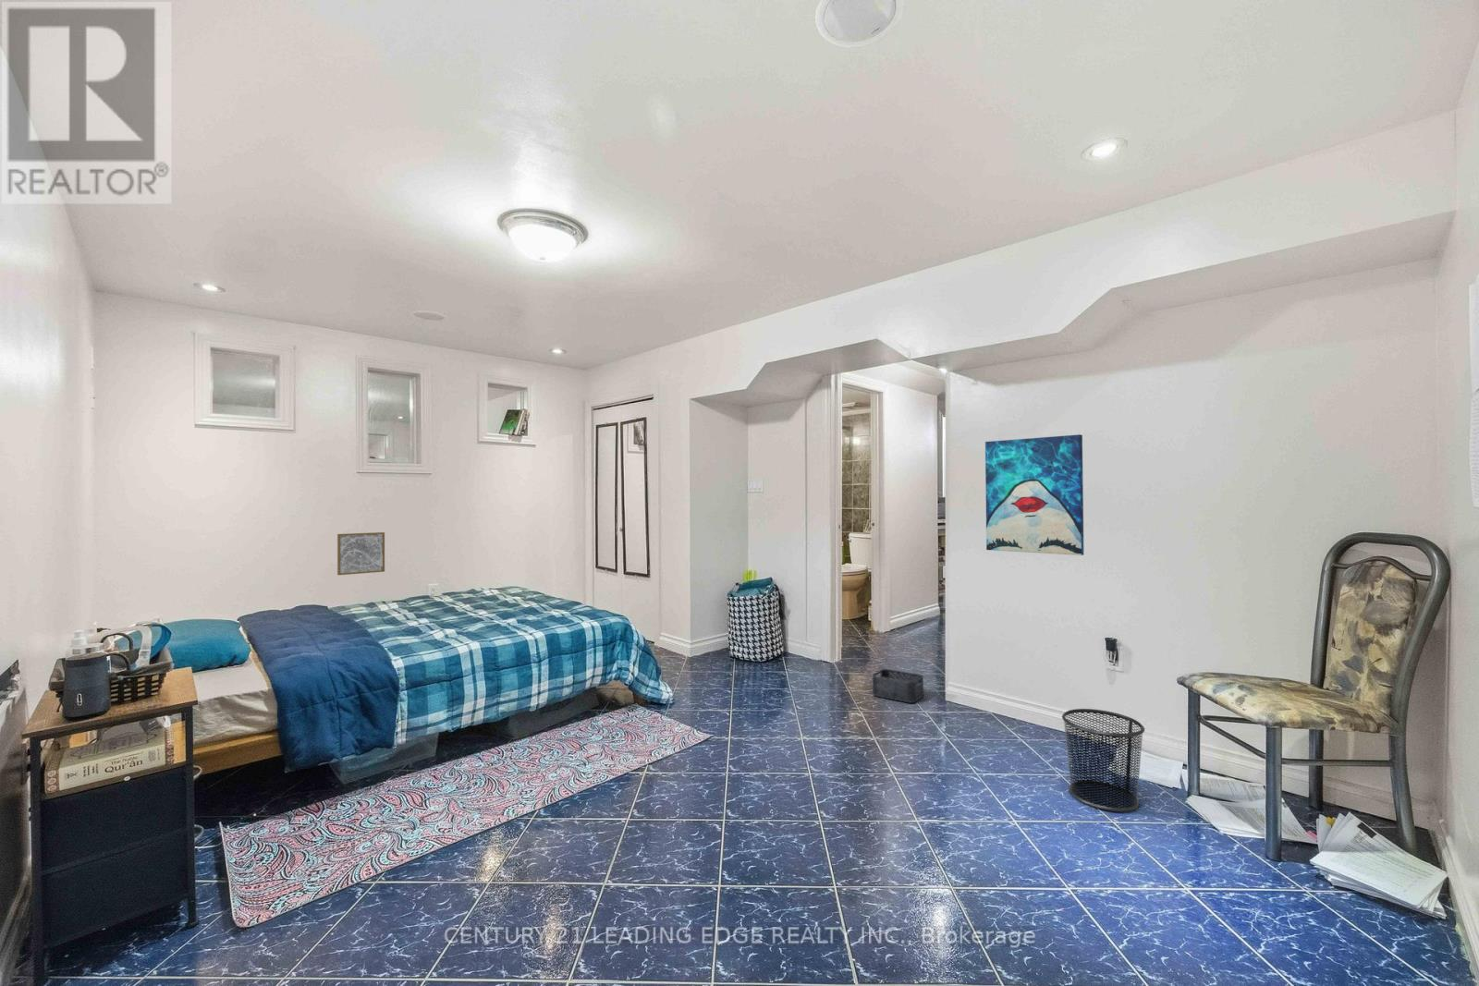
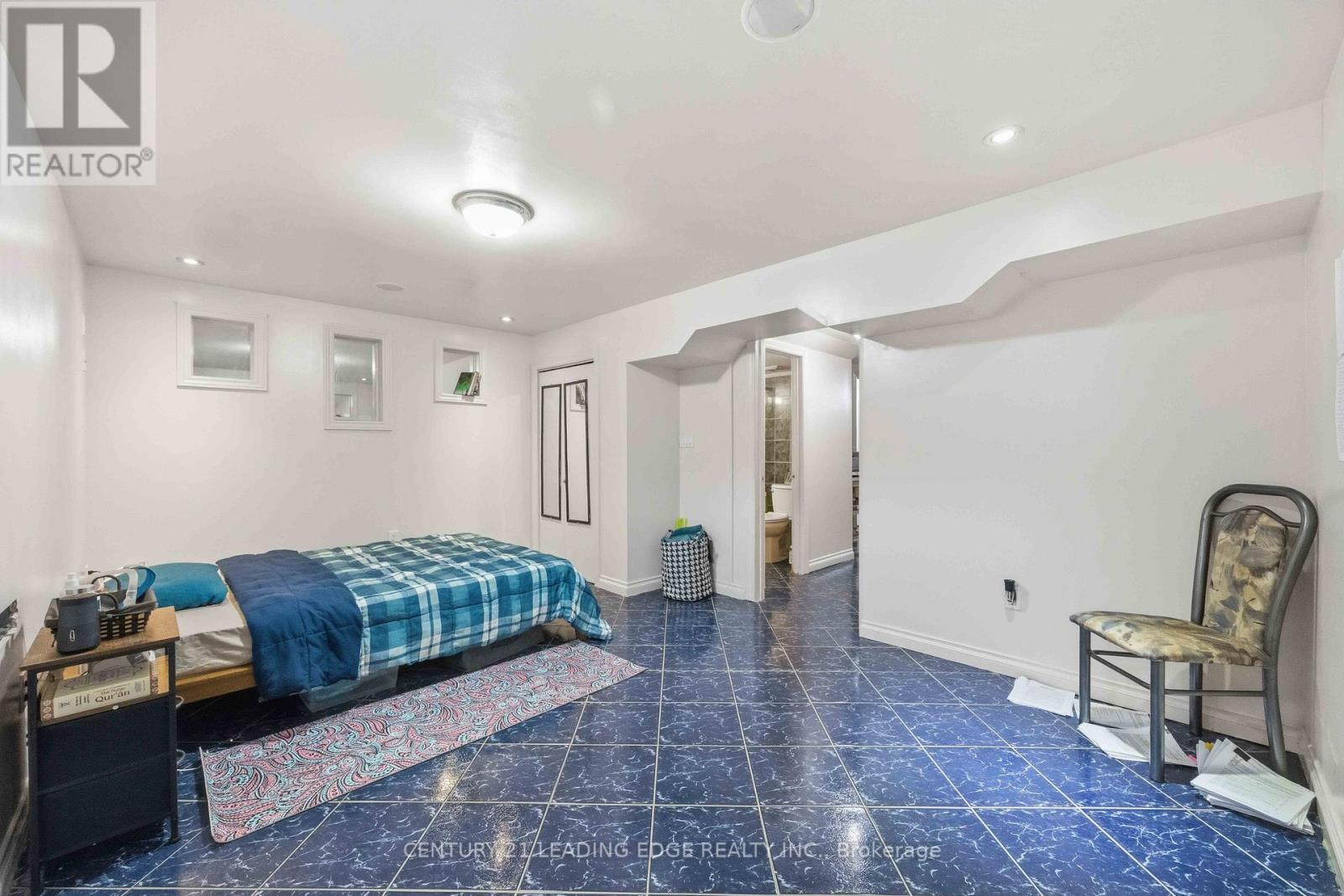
- waste bin [1061,708,1146,812]
- wall art [337,532,385,576]
- storage bin [872,668,924,703]
- wall art [985,434,1085,557]
